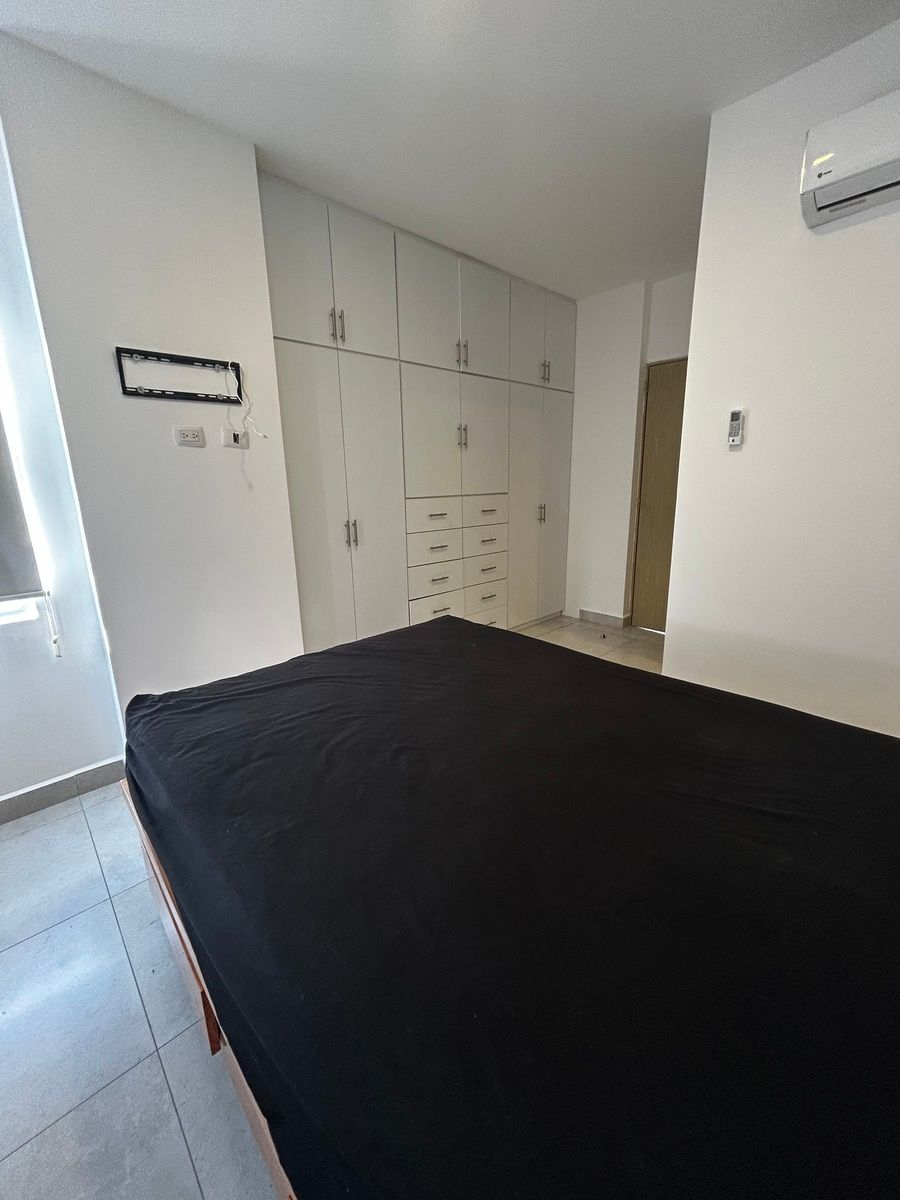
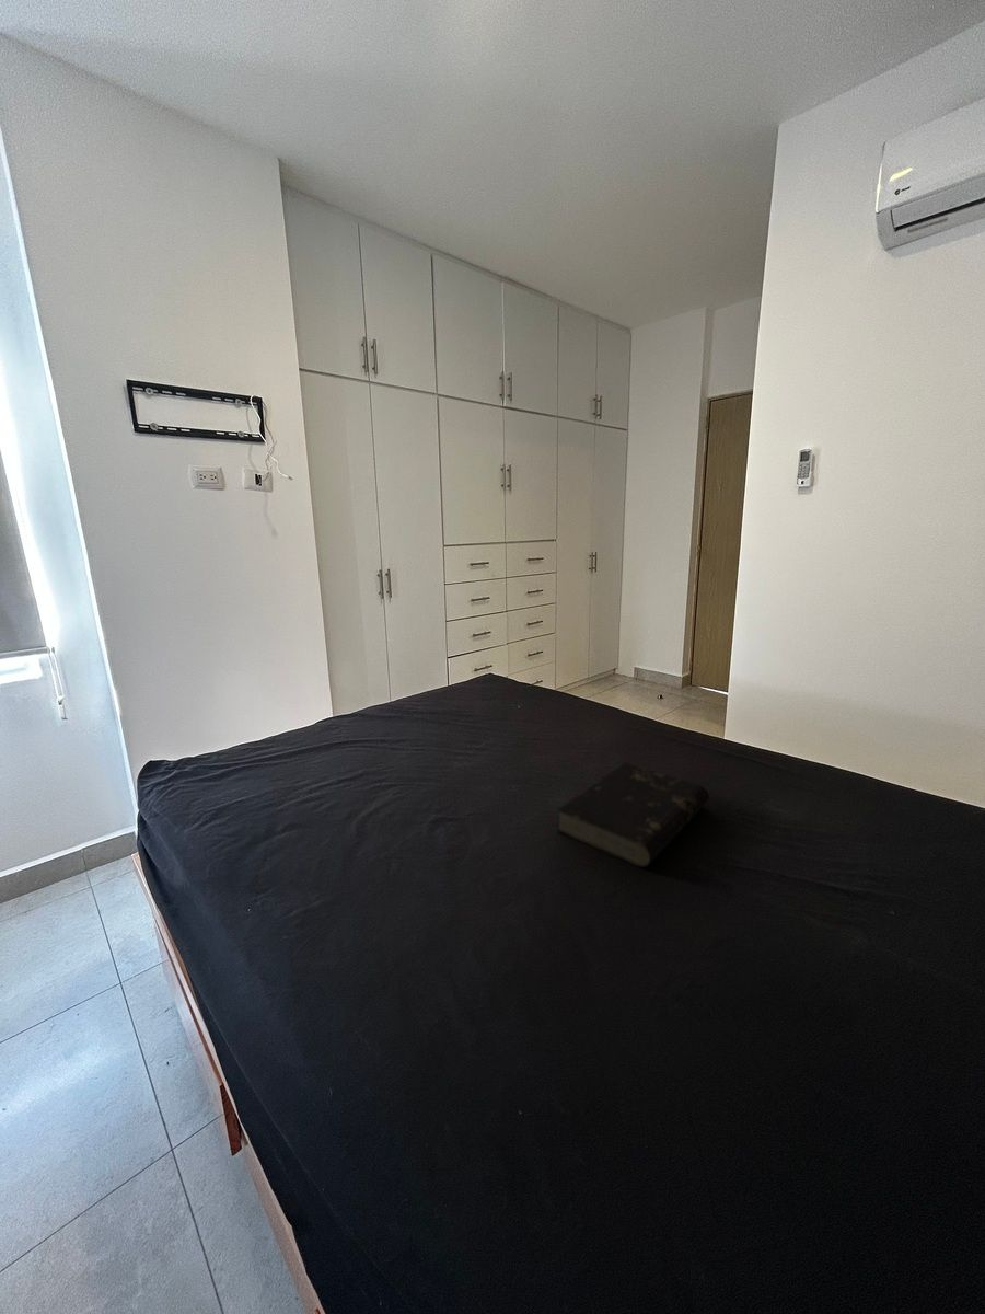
+ book [556,761,710,868]
